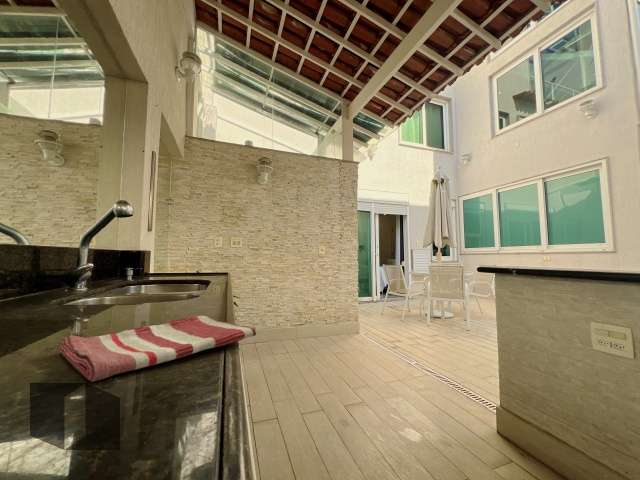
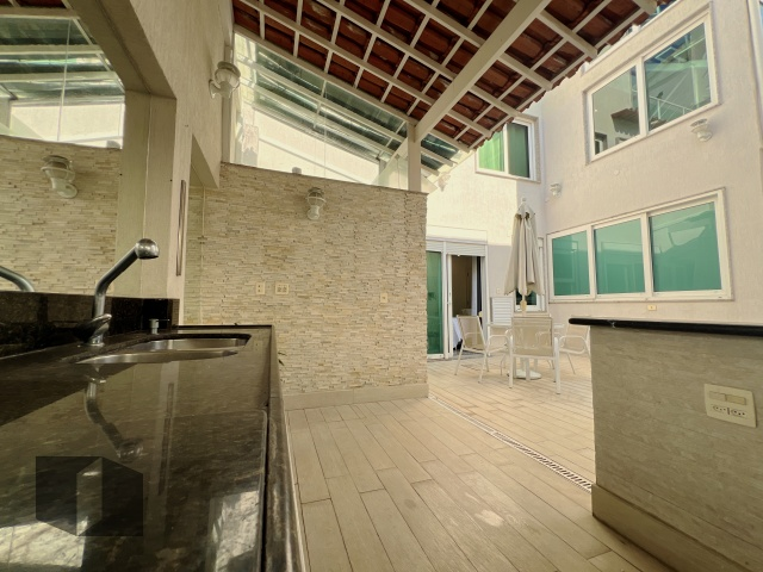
- dish towel [59,315,257,383]
